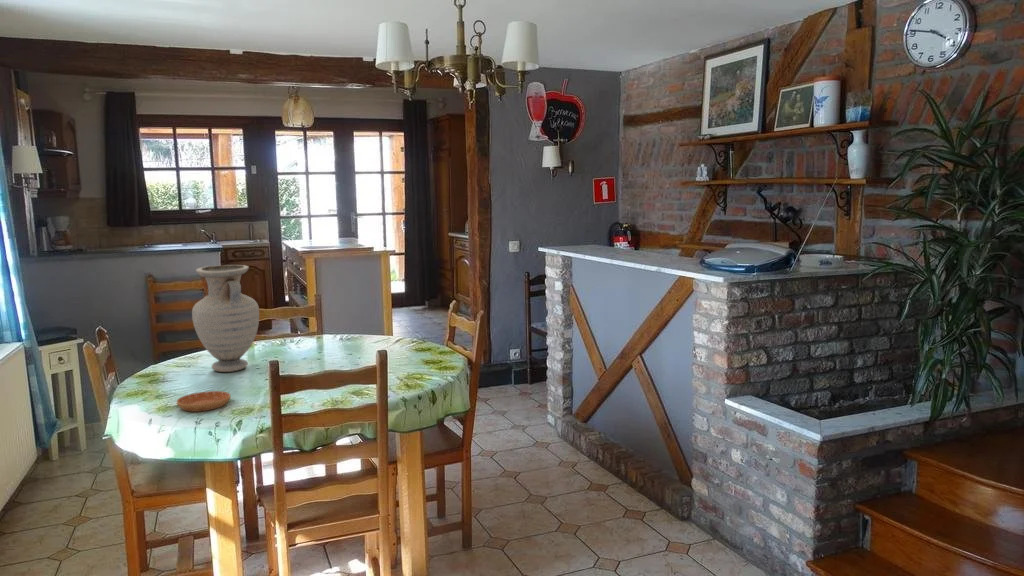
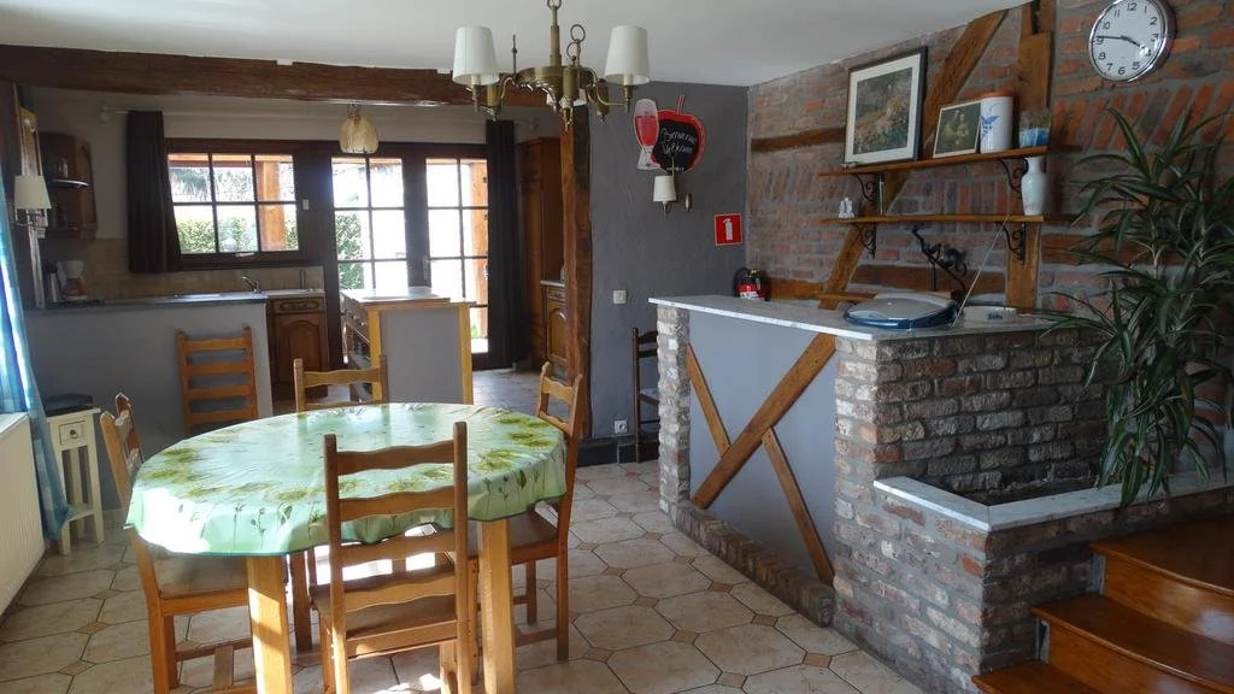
- vase [191,264,260,373]
- saucer [176,390,231,413]
